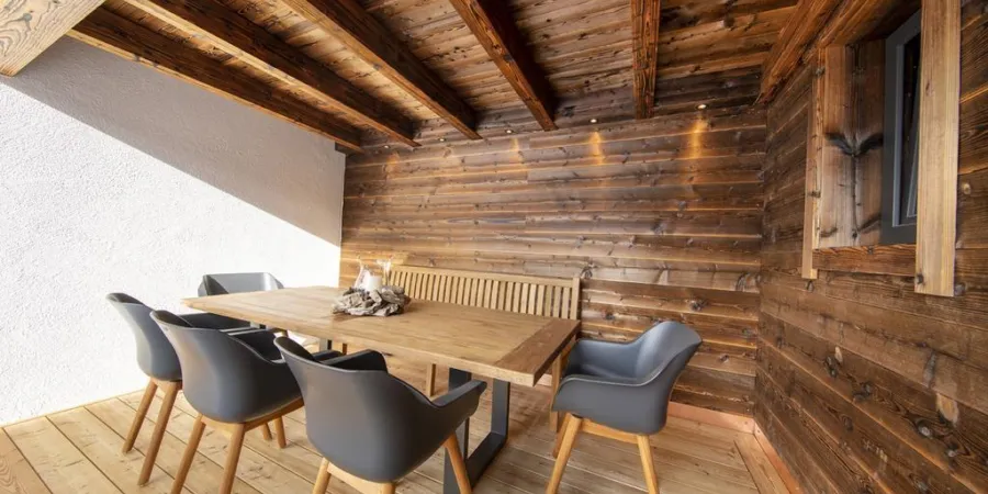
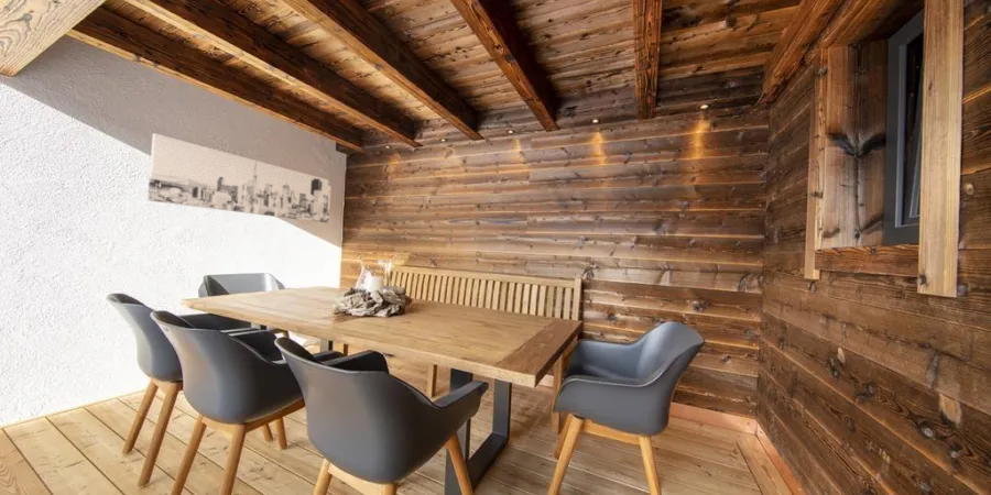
+ wall art [146,132,333,224]
